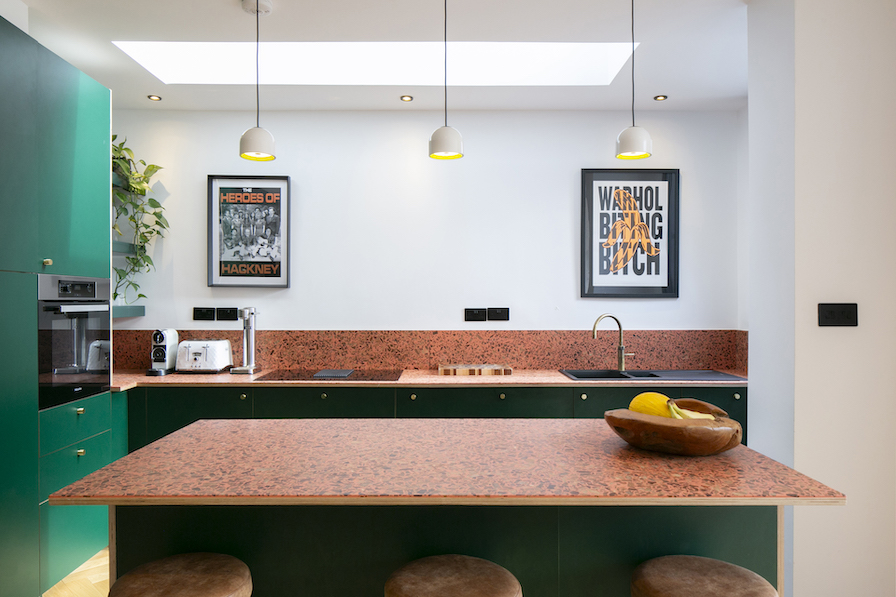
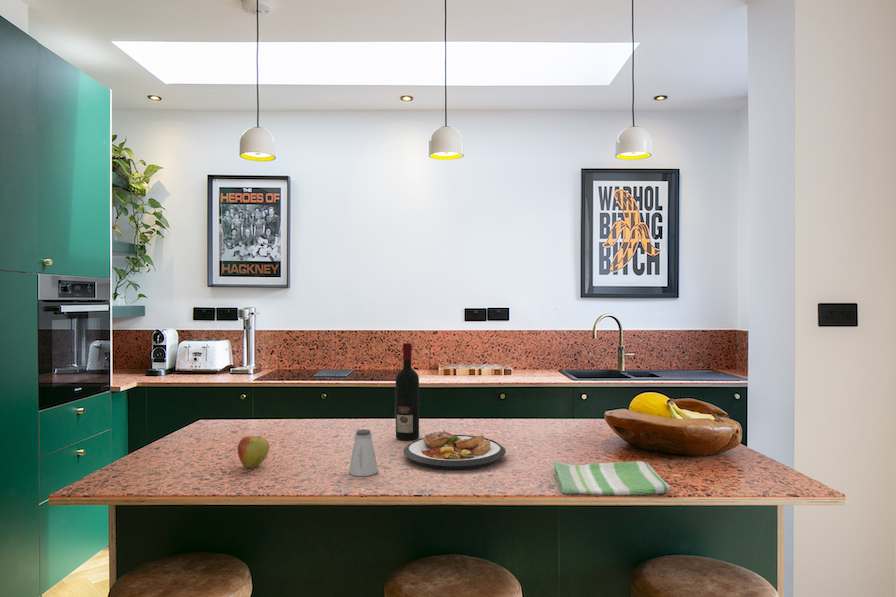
+ alcohol [395,342,420,441]
+ dish towel [551,460,671,496]
+ apple [237,432,270,469]
+ saltshaker [348,428,379,477]
+ plate [402,430,507,471]
